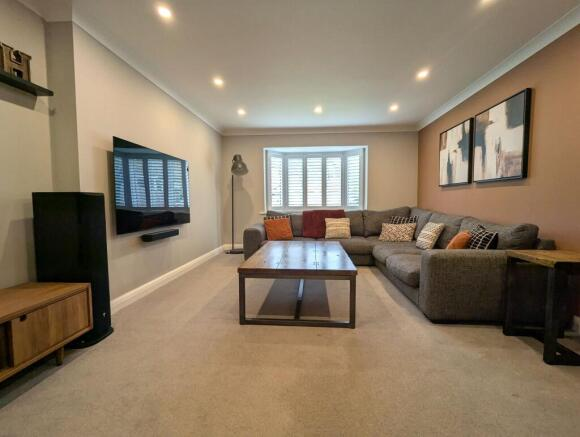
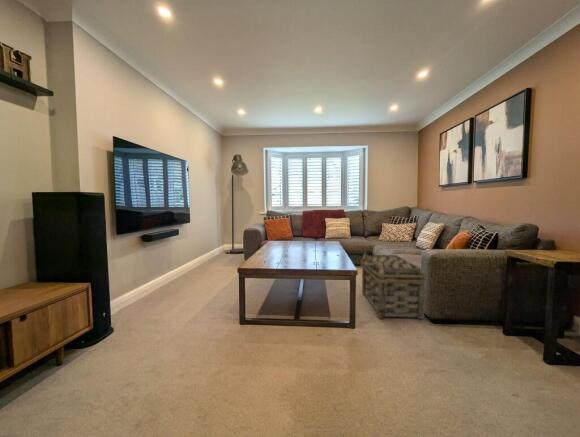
+ basket [359,250,427,320]
